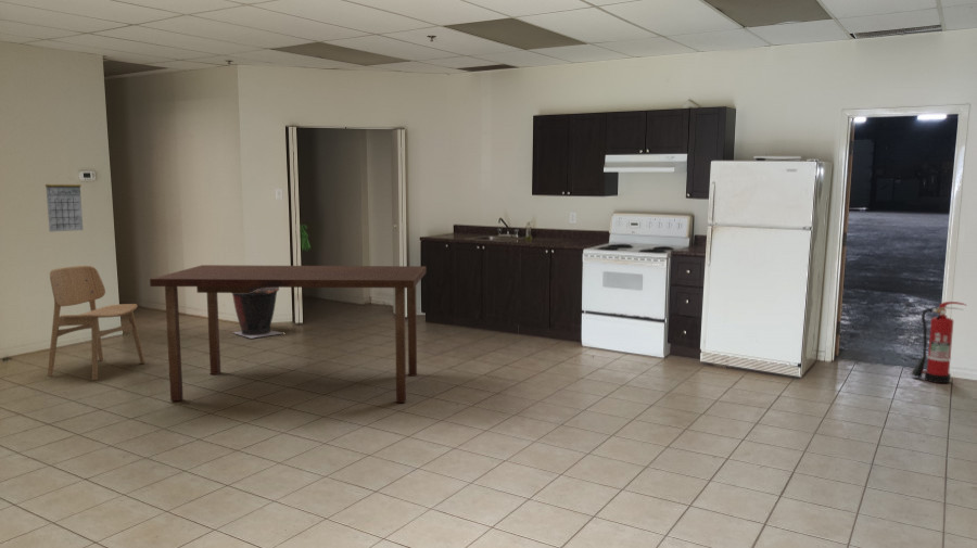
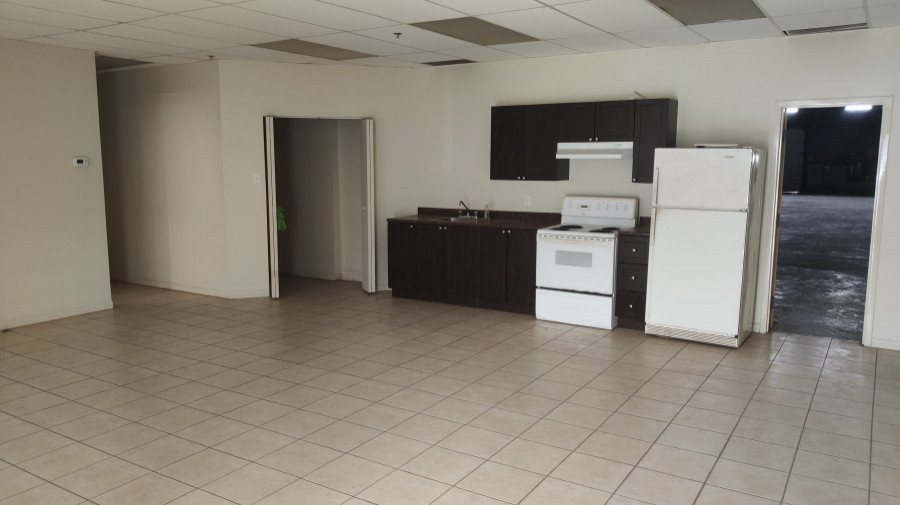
- trash can [231,288,282,339]
- calendar [45,174,84,233]
- desk [149,264,428,404]
- dining chair [47,265,147,381]
- fire extinguisher [911,301,968,384]
